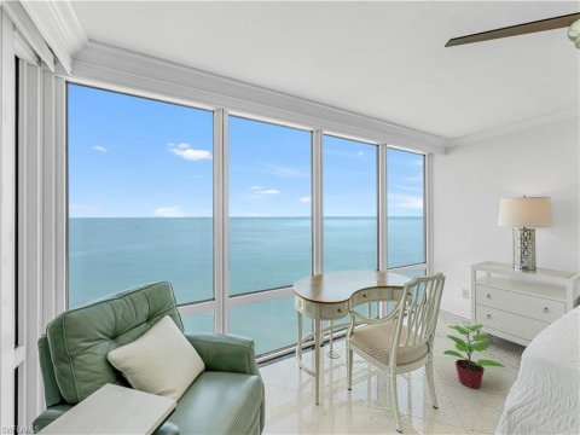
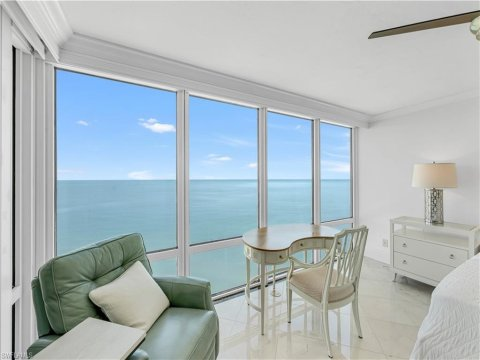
- potted plant [442,324,506,389]
